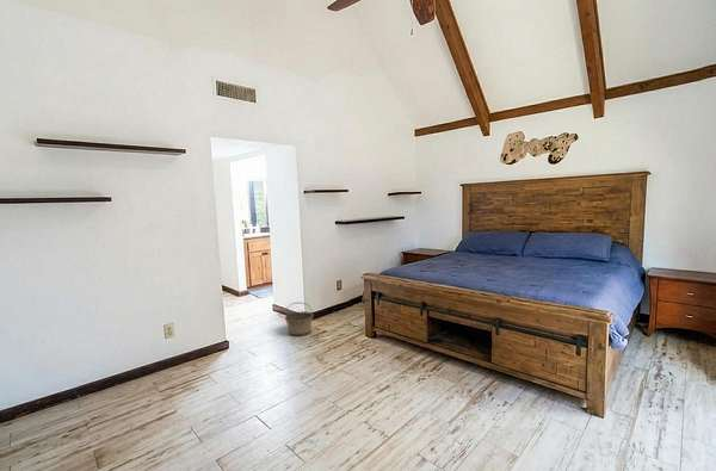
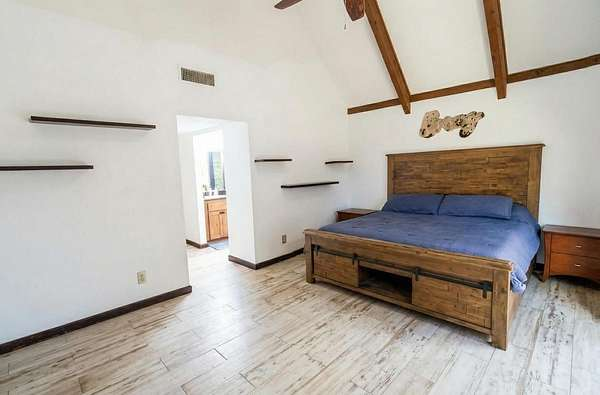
- basket [284,302,315,336]
